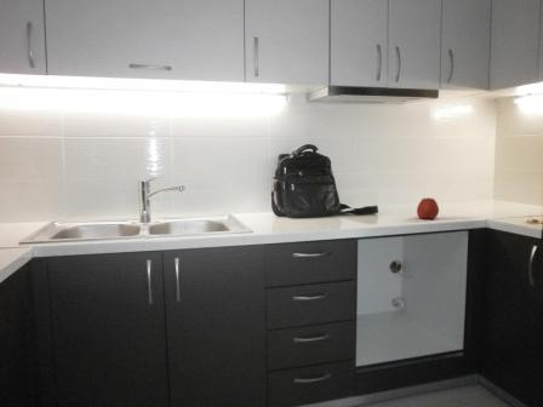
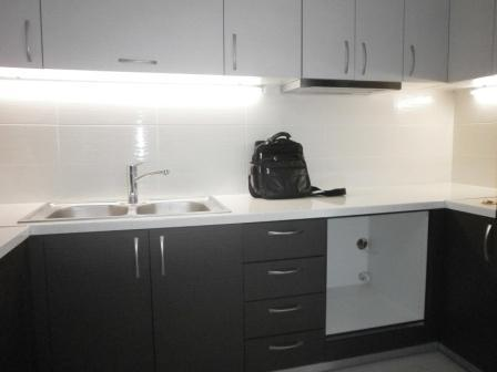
- apple [416,196,440,219]
